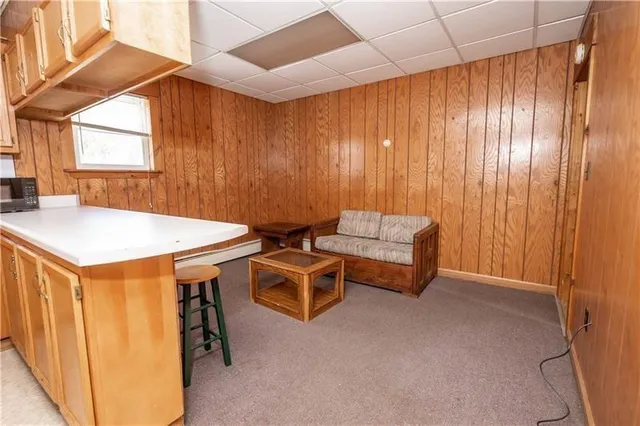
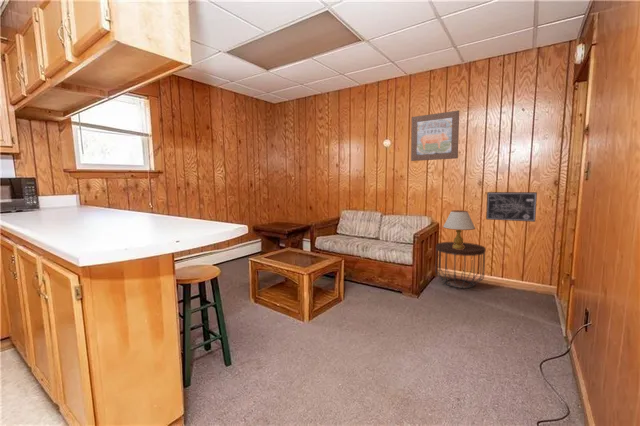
+ table lamp [442,209,476,249]
+ wall art [485,191,538,223]
+ side table [435,241,487,289]
+ wall art [410,109,460,162]
